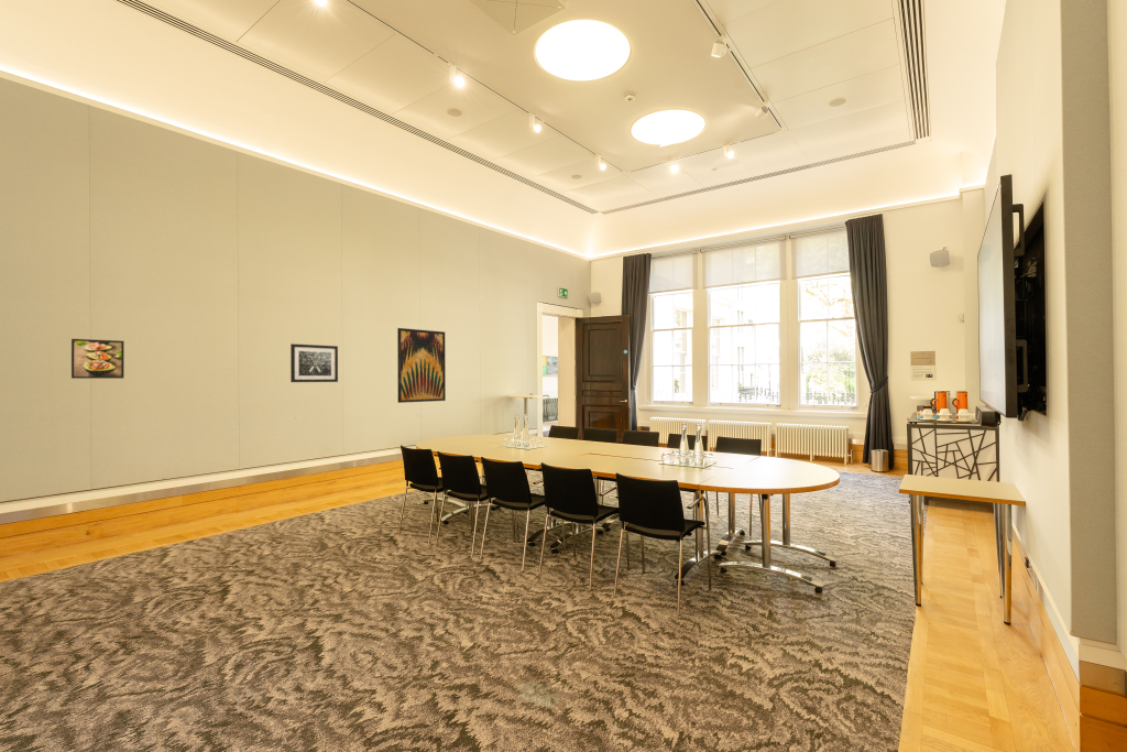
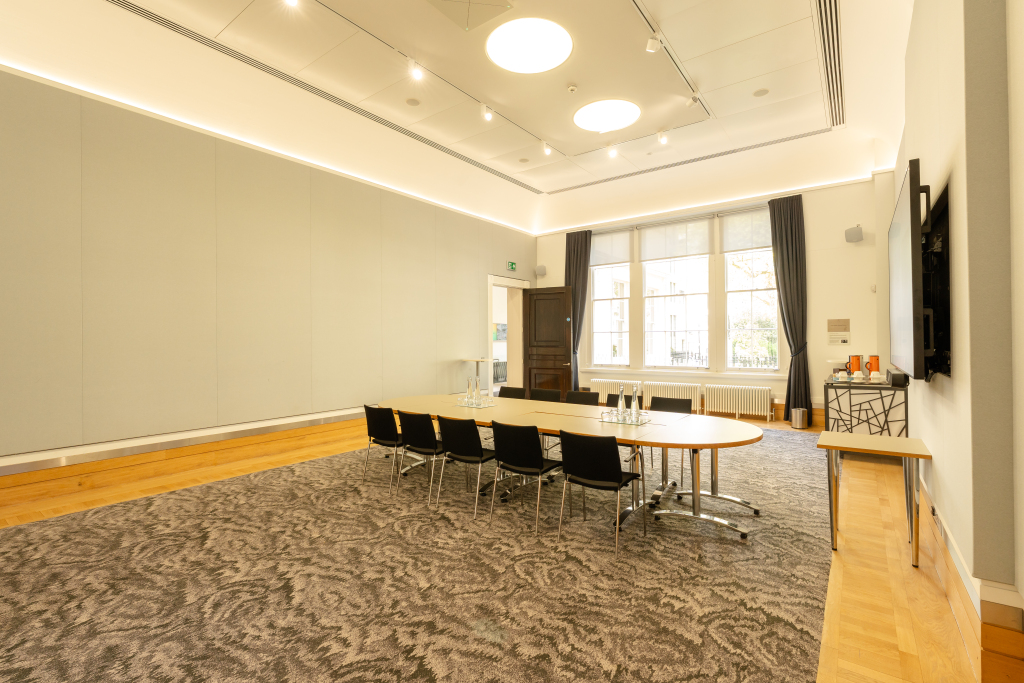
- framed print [70,338,125,380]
- wall art [396,327,447,404]
- wall art [289,342,339,383]
